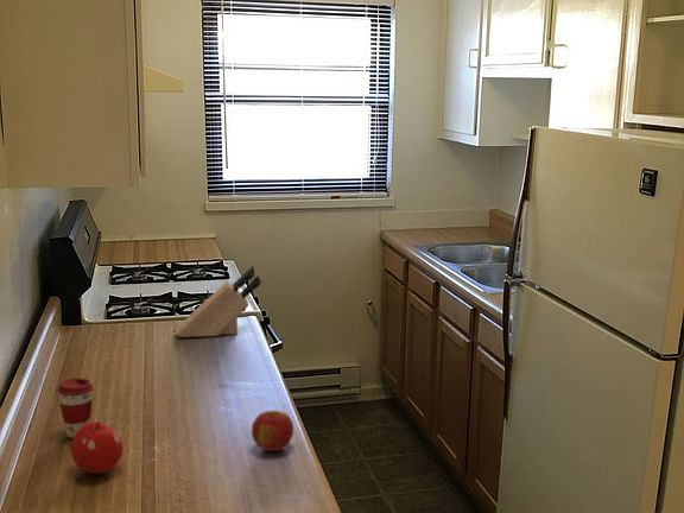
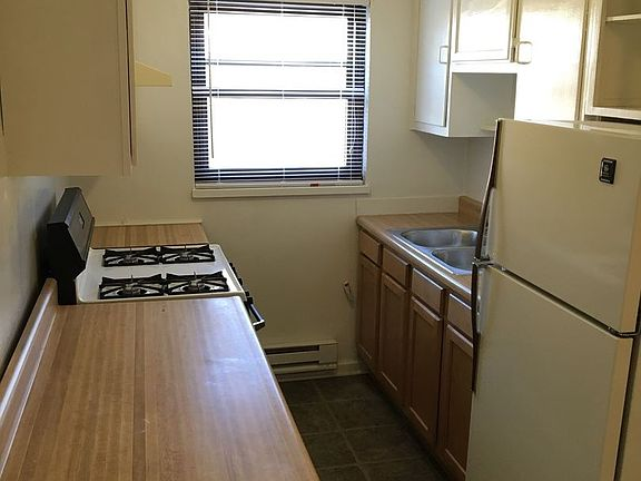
- coffee cup [56,376,95,439]
- apple [70,420,125,475]
- apple [251,410,294,452]
- knife block [176,265,261,338]
